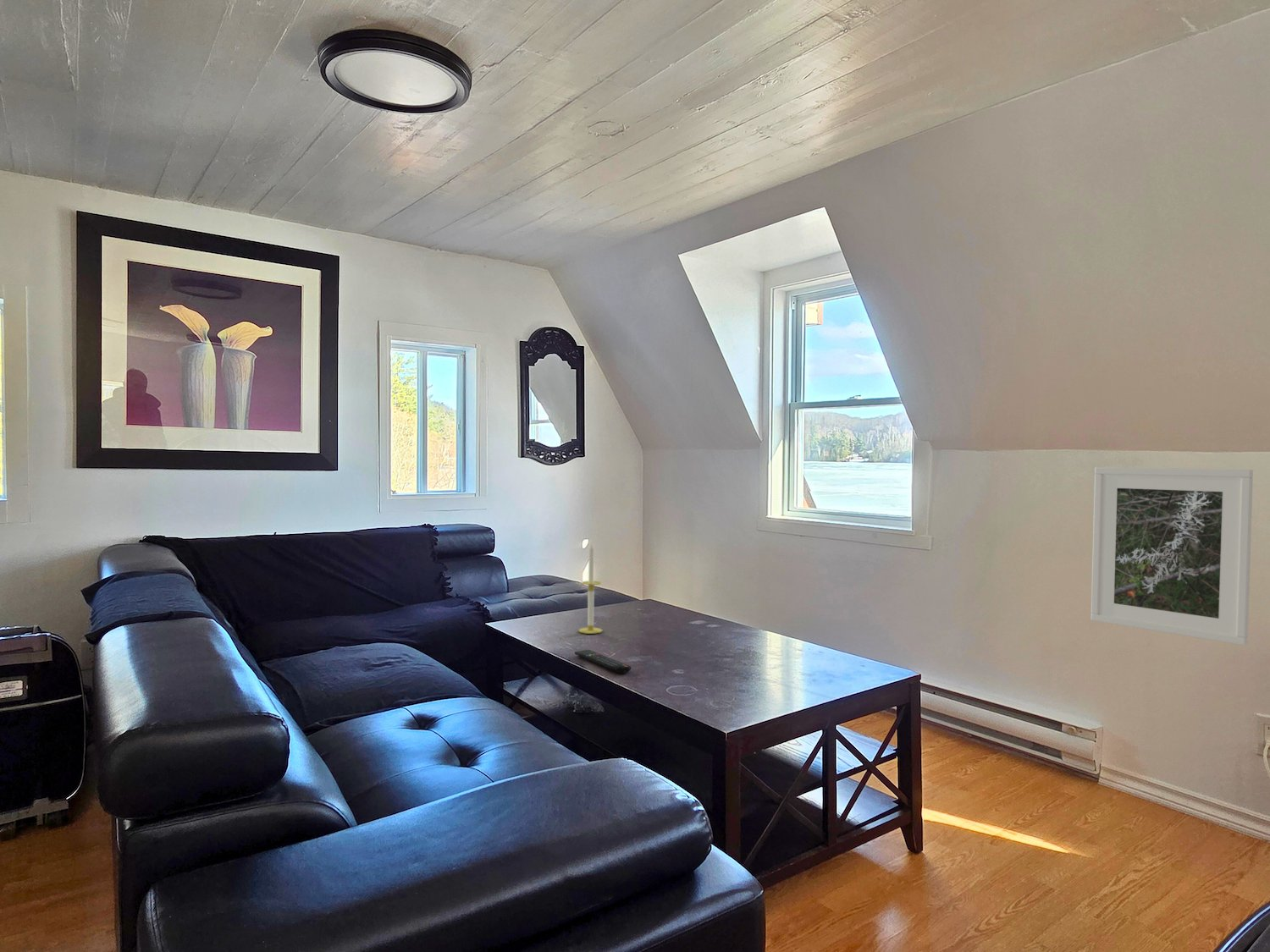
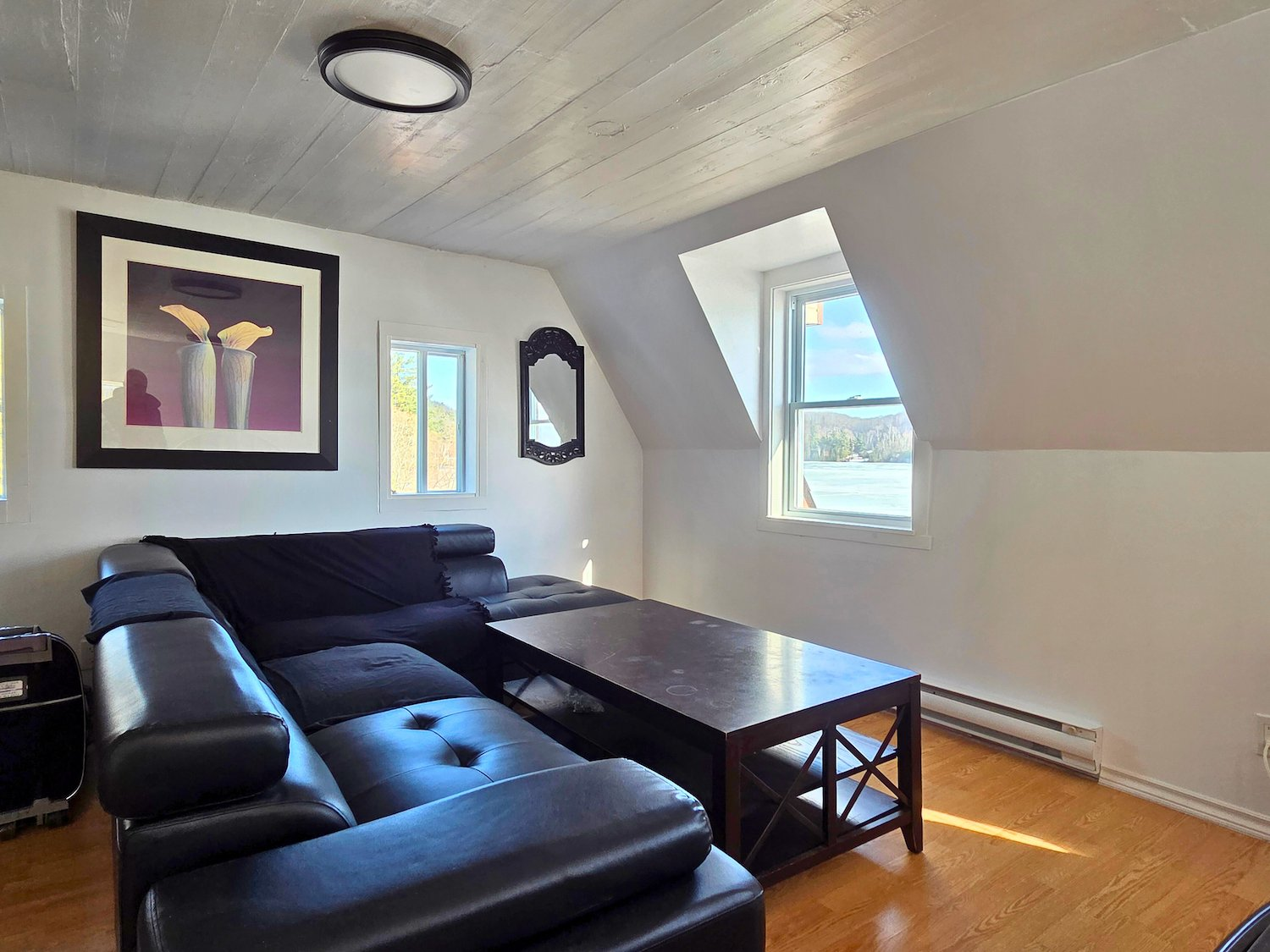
- remote control [574,649,632,674]
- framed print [1090,466,1254,647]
- candle [577,542,603,635]
